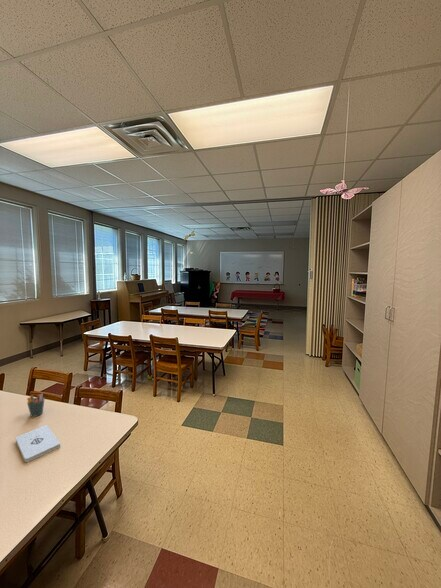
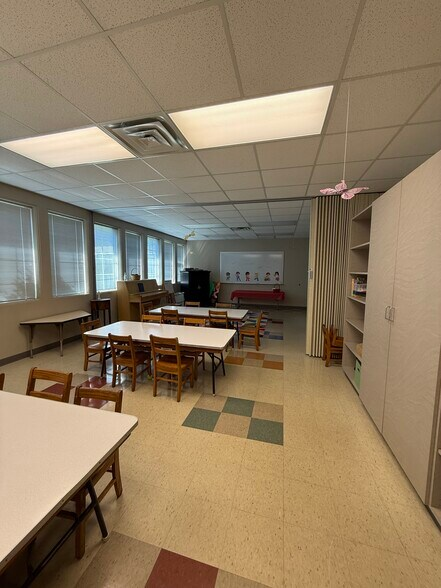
- notepad [15,424,61,463]
- pen holder [26,392,46,418]
